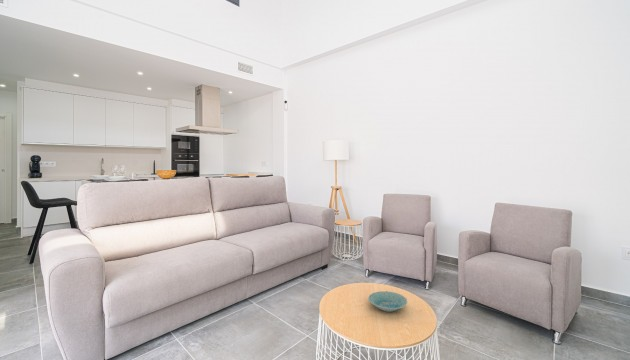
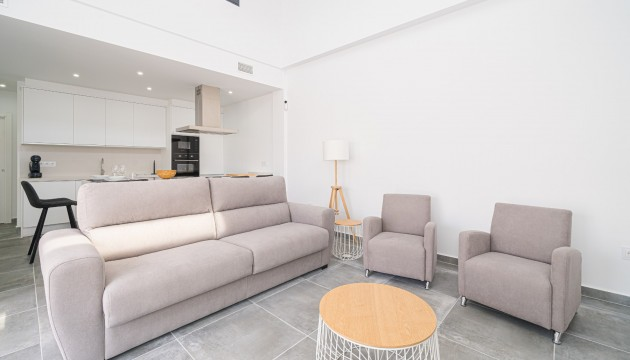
- bowl [367,290,408,313]
